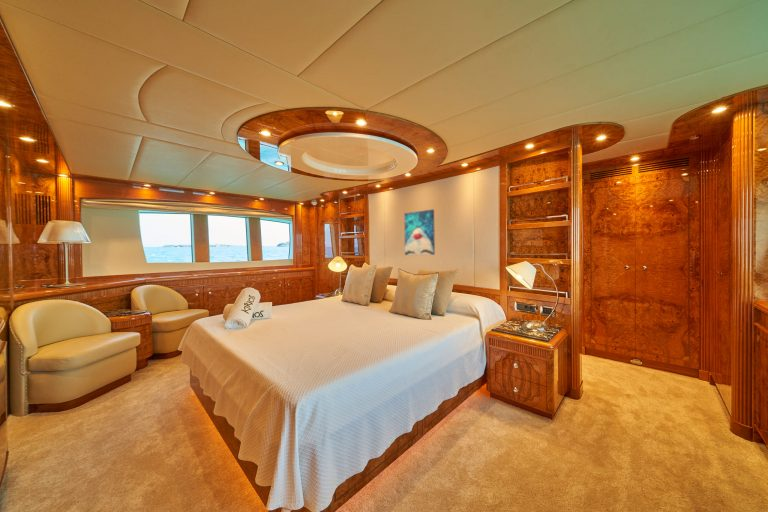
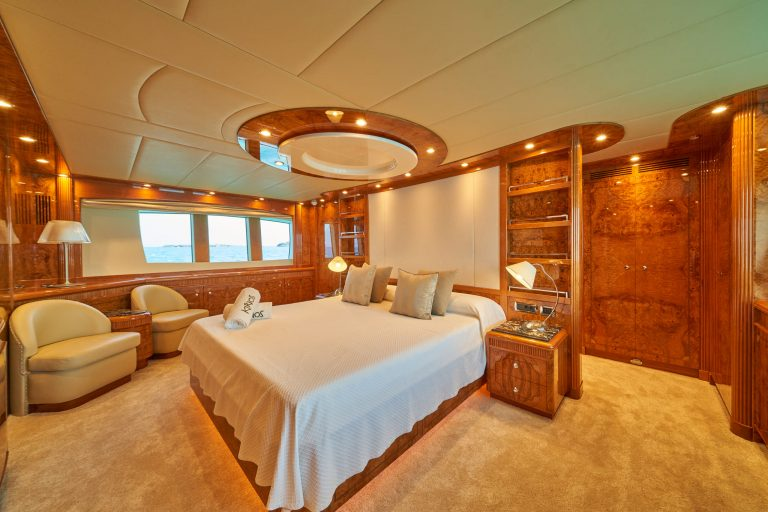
- wall art [403,208,436,256]
